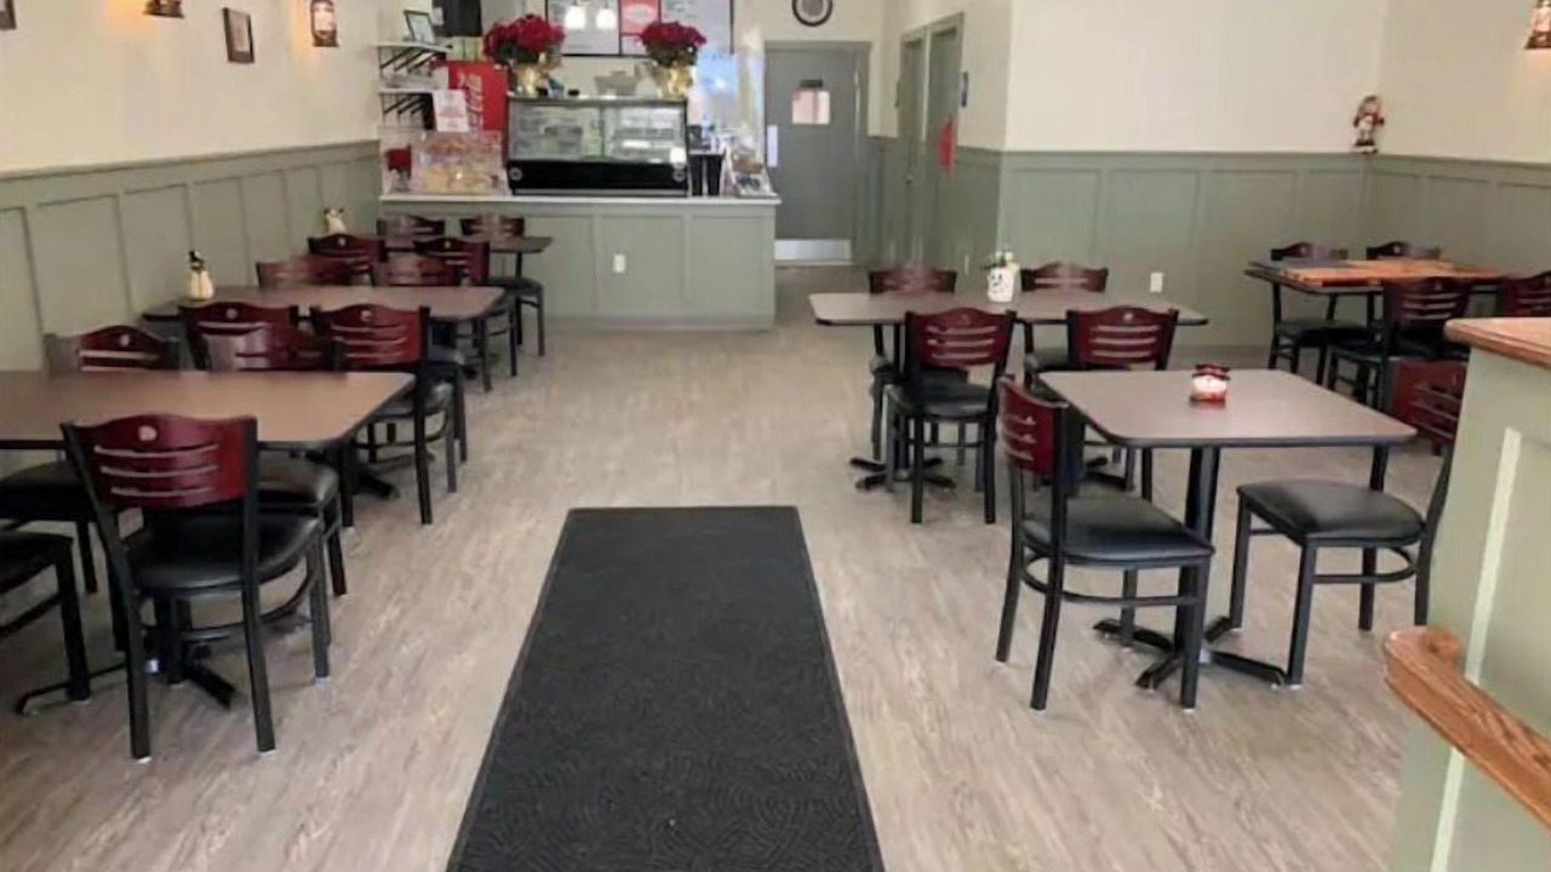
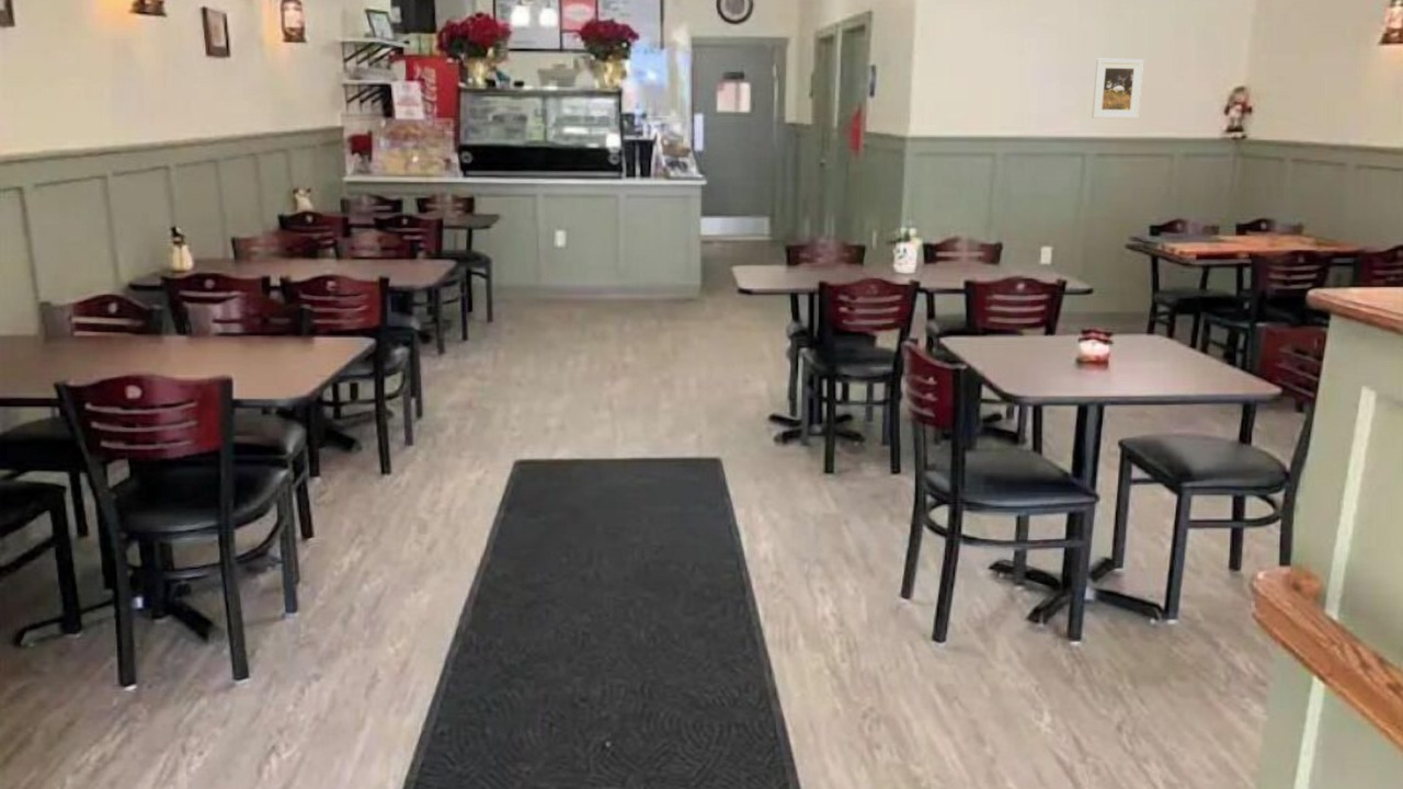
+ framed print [1091,58,1144,119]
